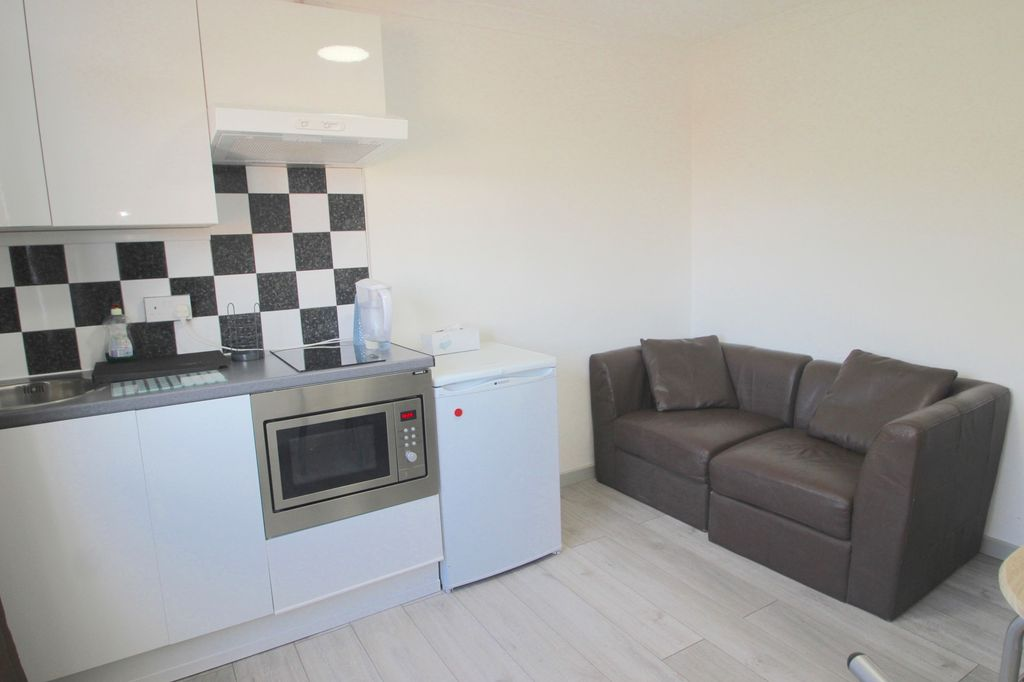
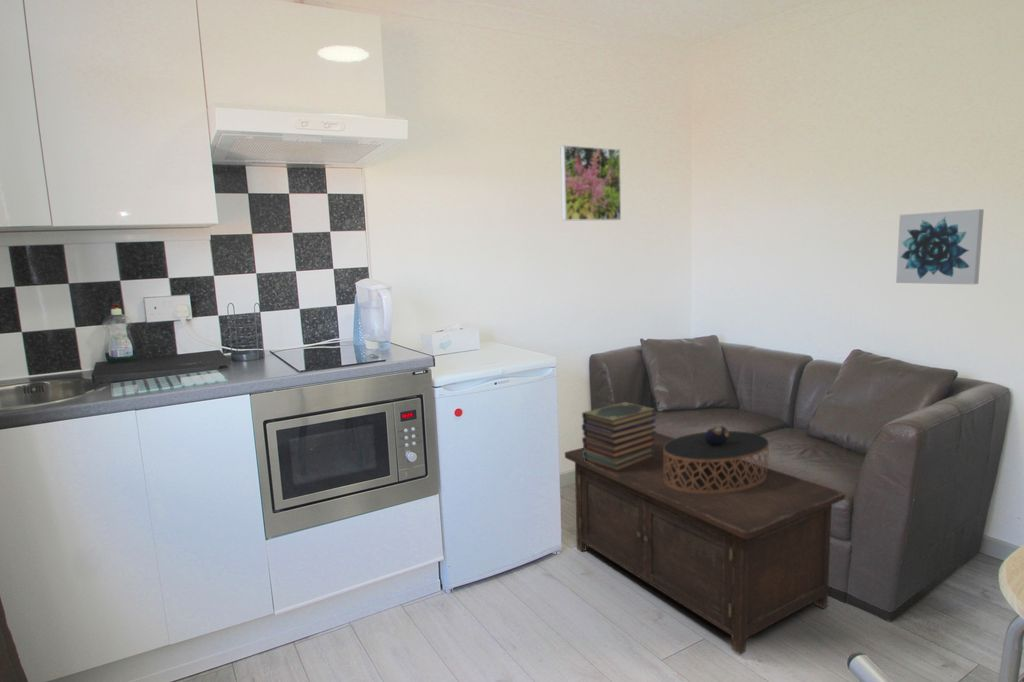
+ wall art [895,208,985,285]
+ cabinet [564,431,846,656]
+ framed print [559,144,622,222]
+ book stack [581,401,657,472]
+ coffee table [664,425,770,493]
